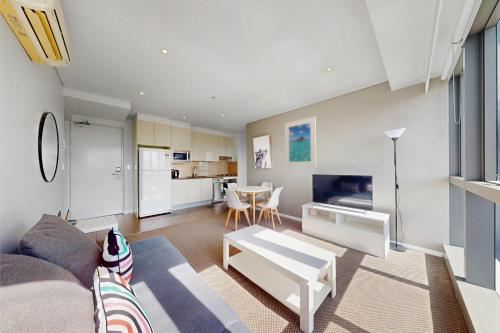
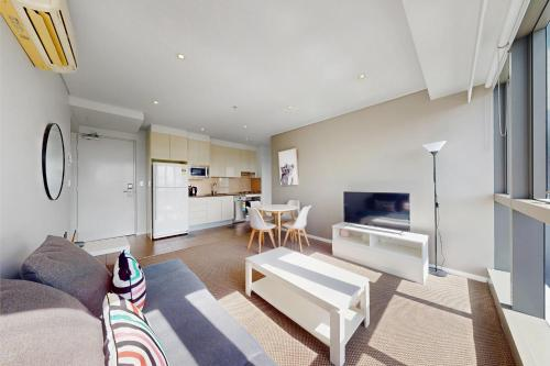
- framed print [284,115,317,168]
